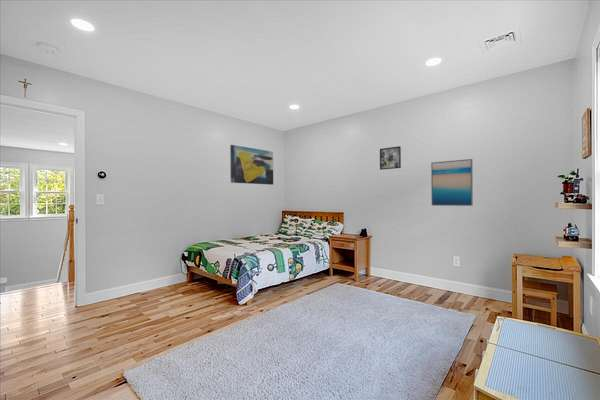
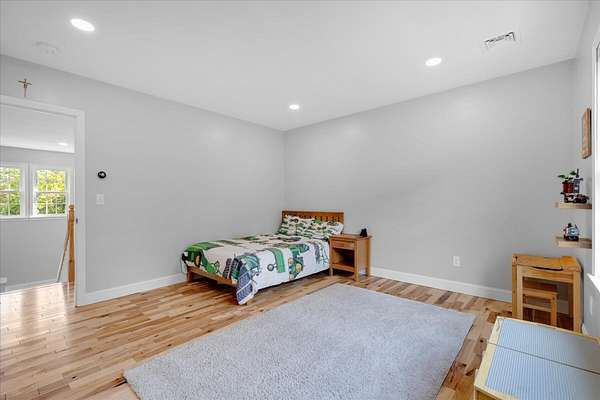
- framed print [379,145,402,171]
- wall art [229,144,274,186]
- wall art [430,158,474,207]
